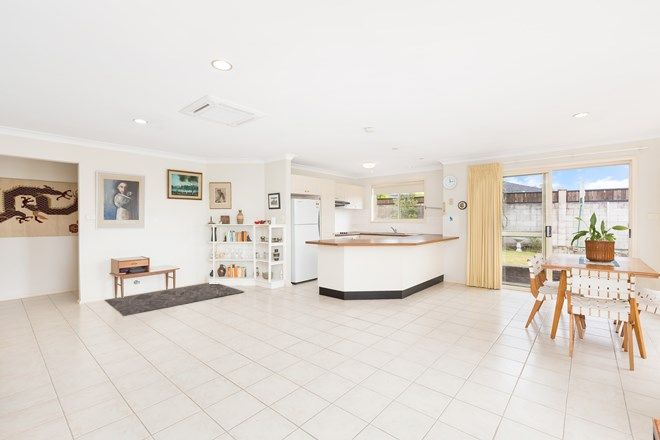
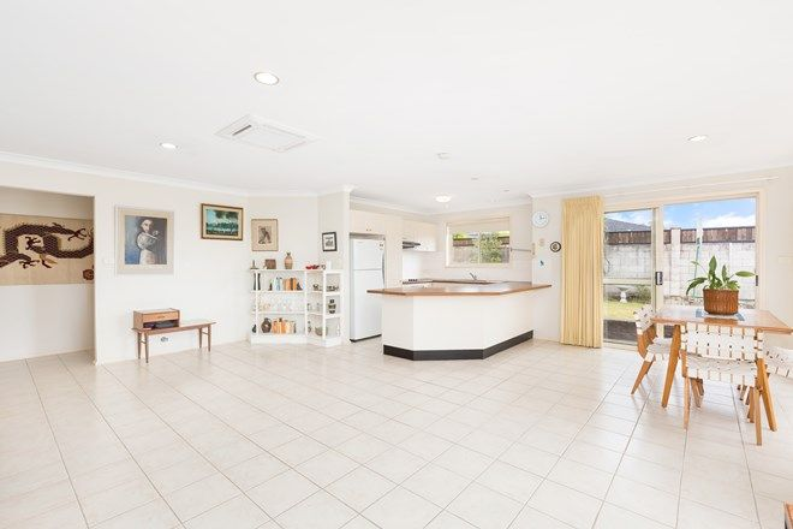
- rug [104,282,245,317]
